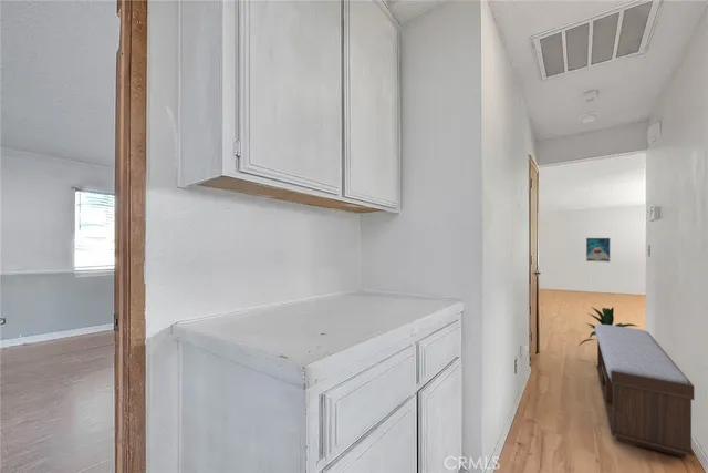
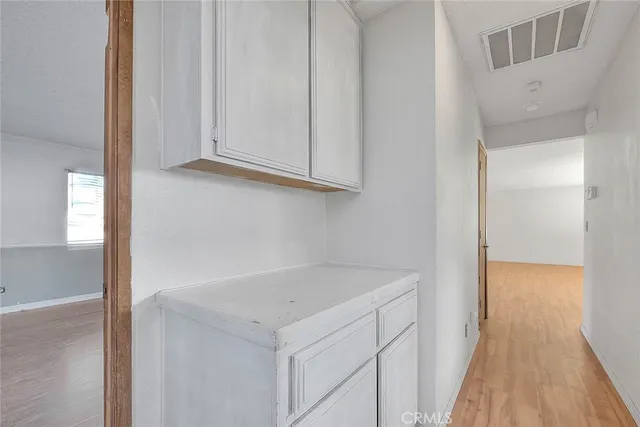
- bench [594,323,696,459]
- indoor plant [576,306,641,348]
- wall art [585,237,611,263]
